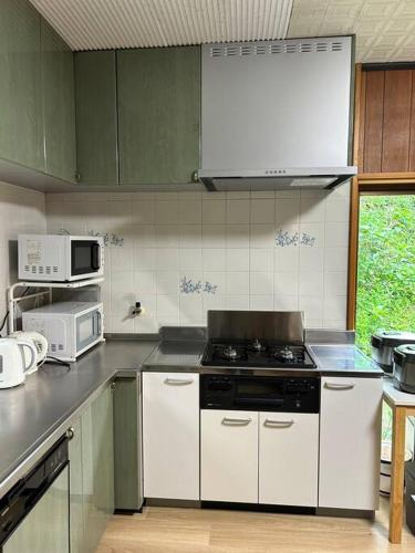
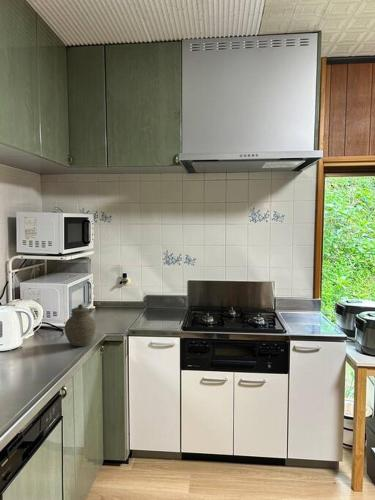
+ jar [64,303,97,347]
